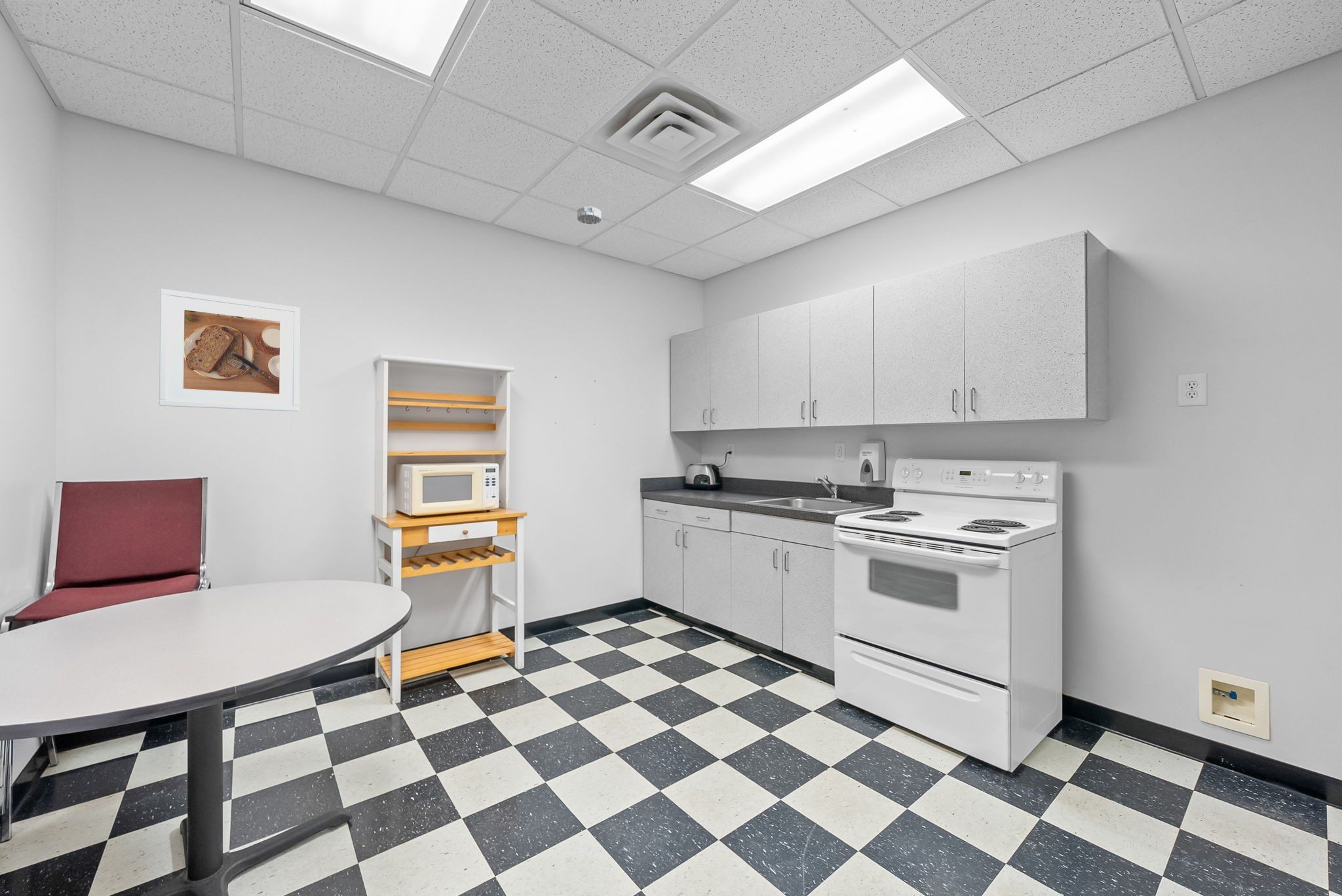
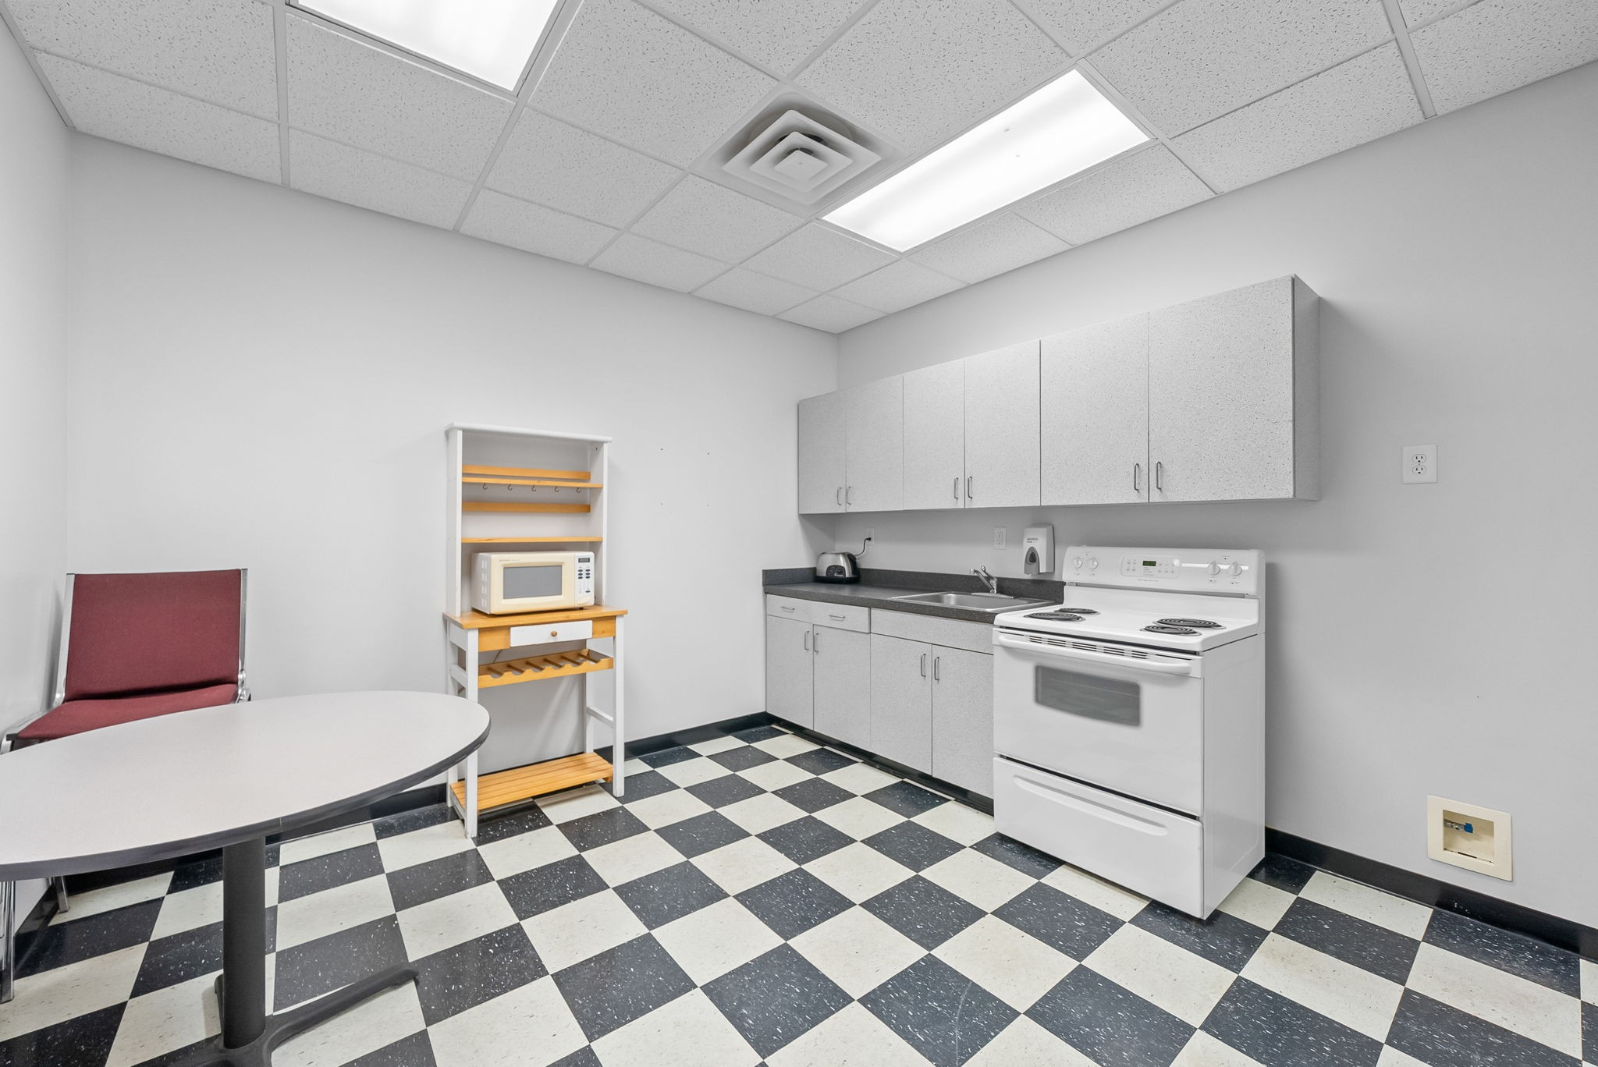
- smoke detector [577,206,602,225]
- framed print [159,288,301,412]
